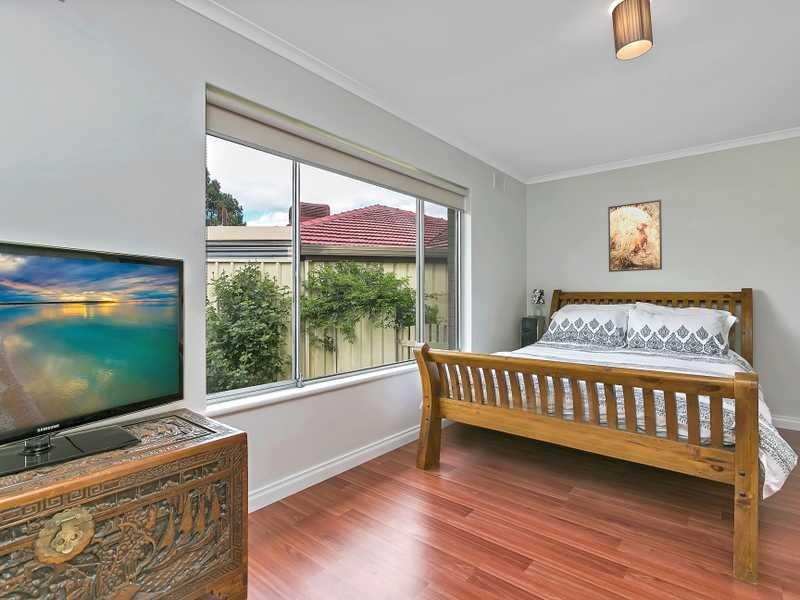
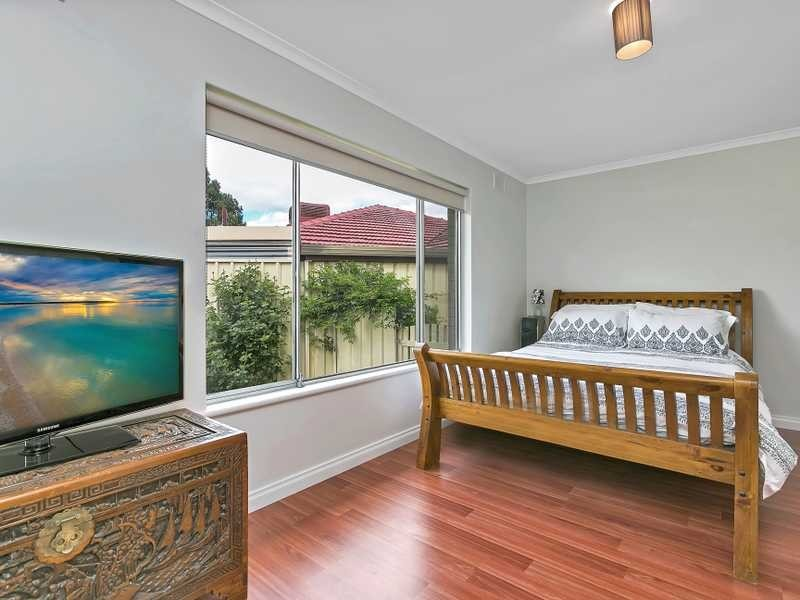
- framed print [607,199,663,273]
